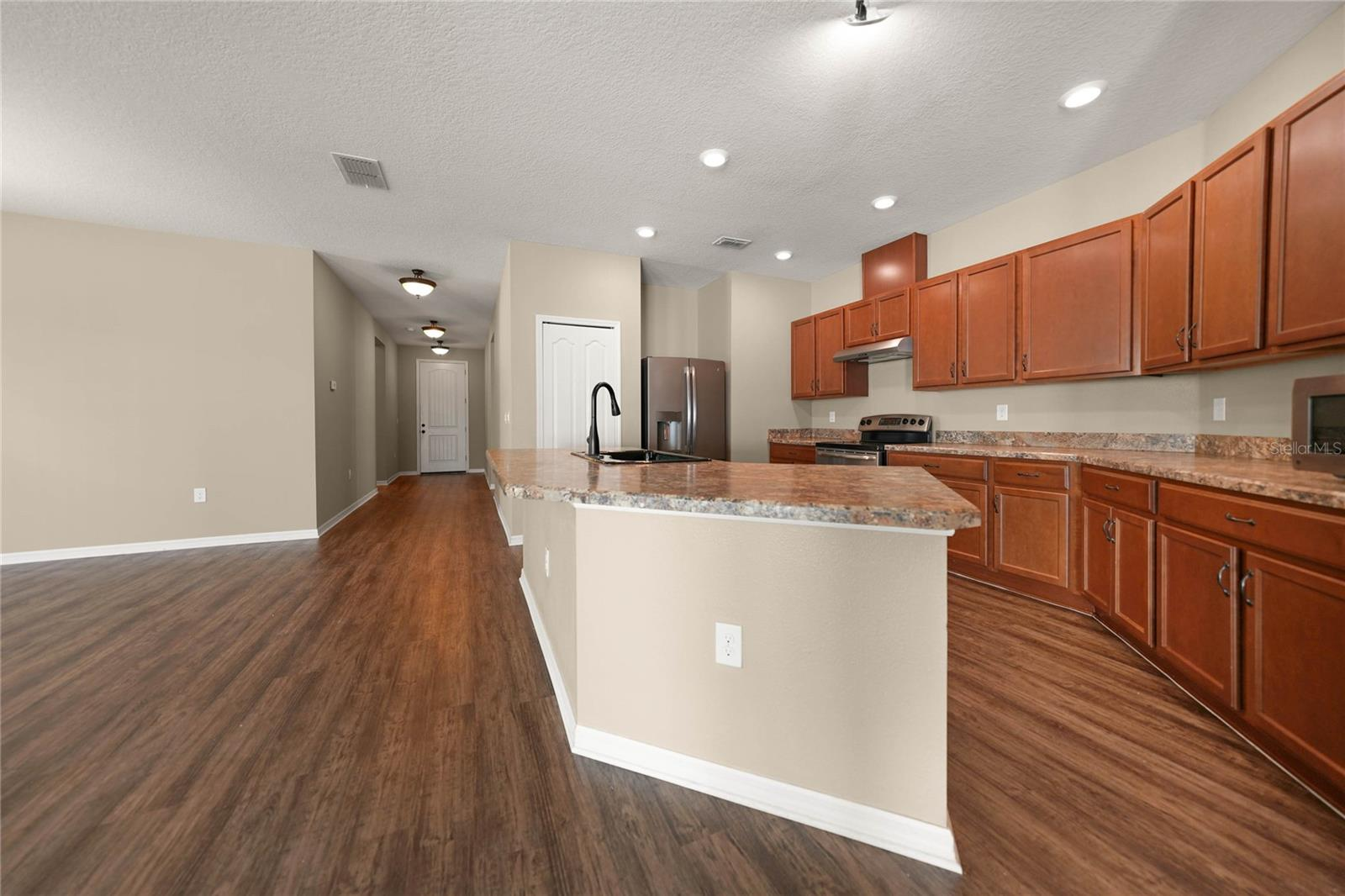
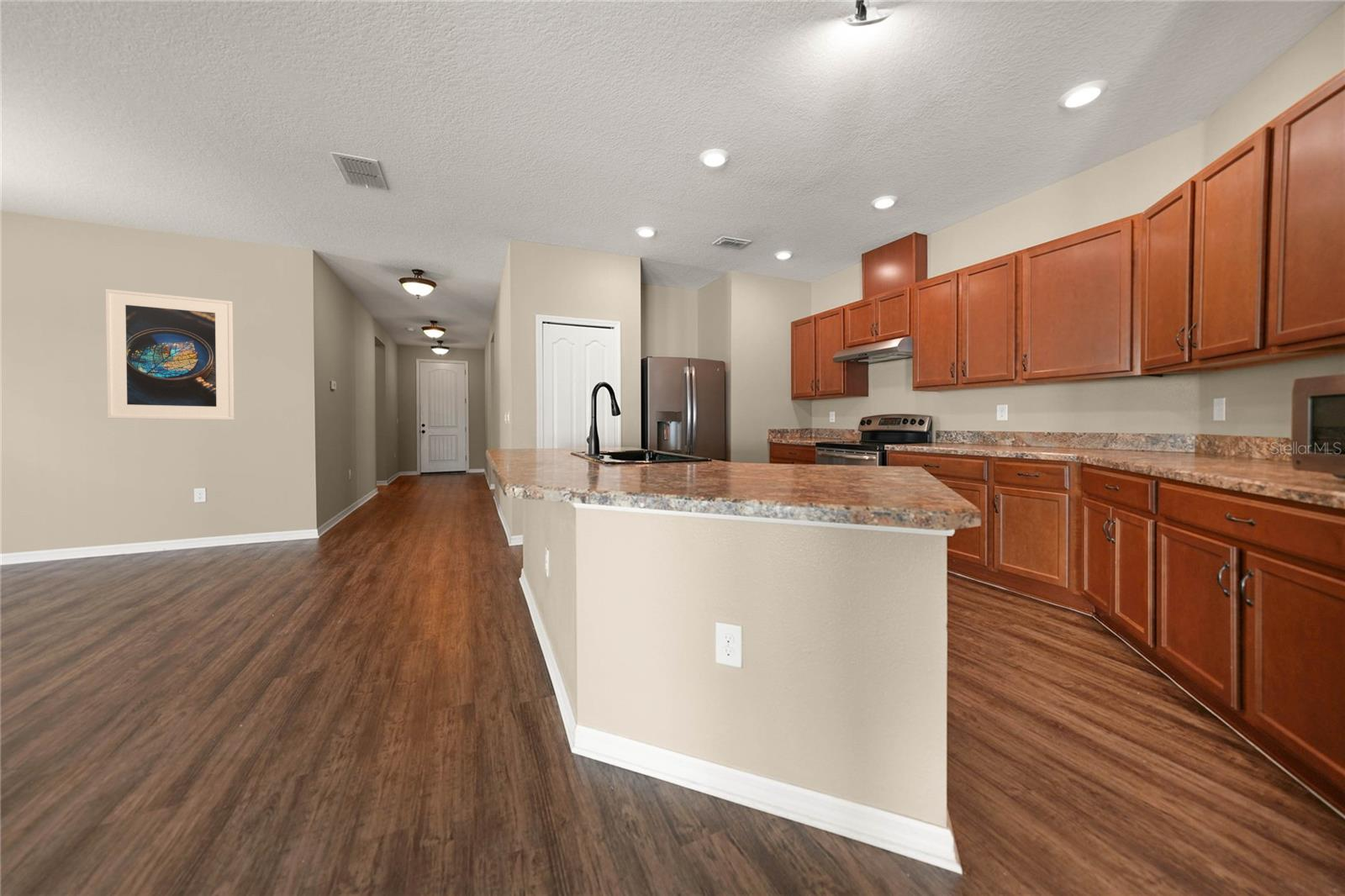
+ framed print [104,288,235,421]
